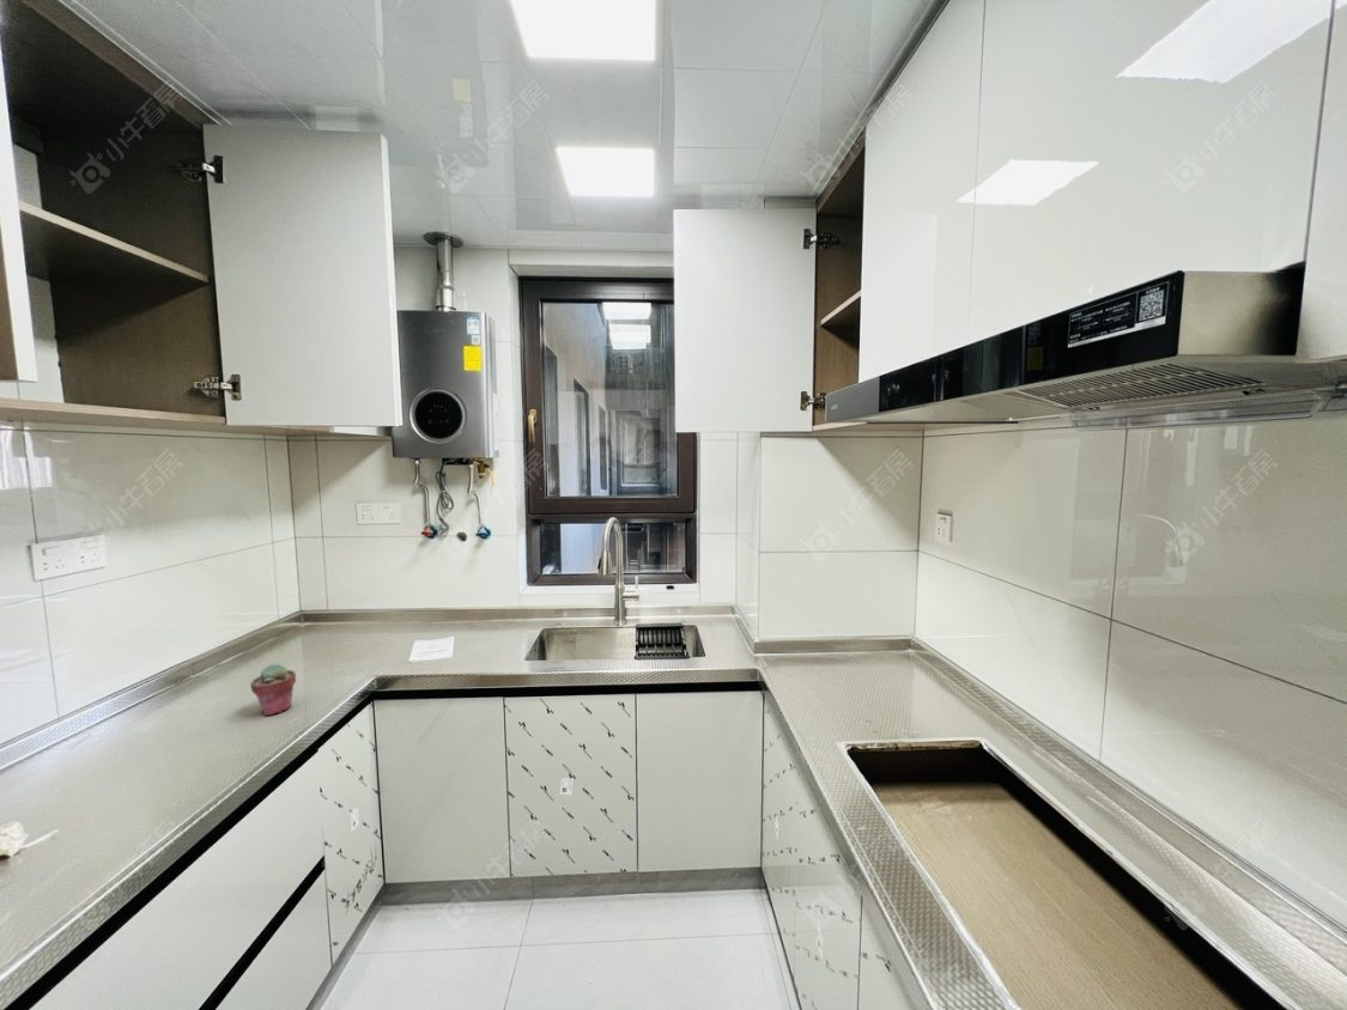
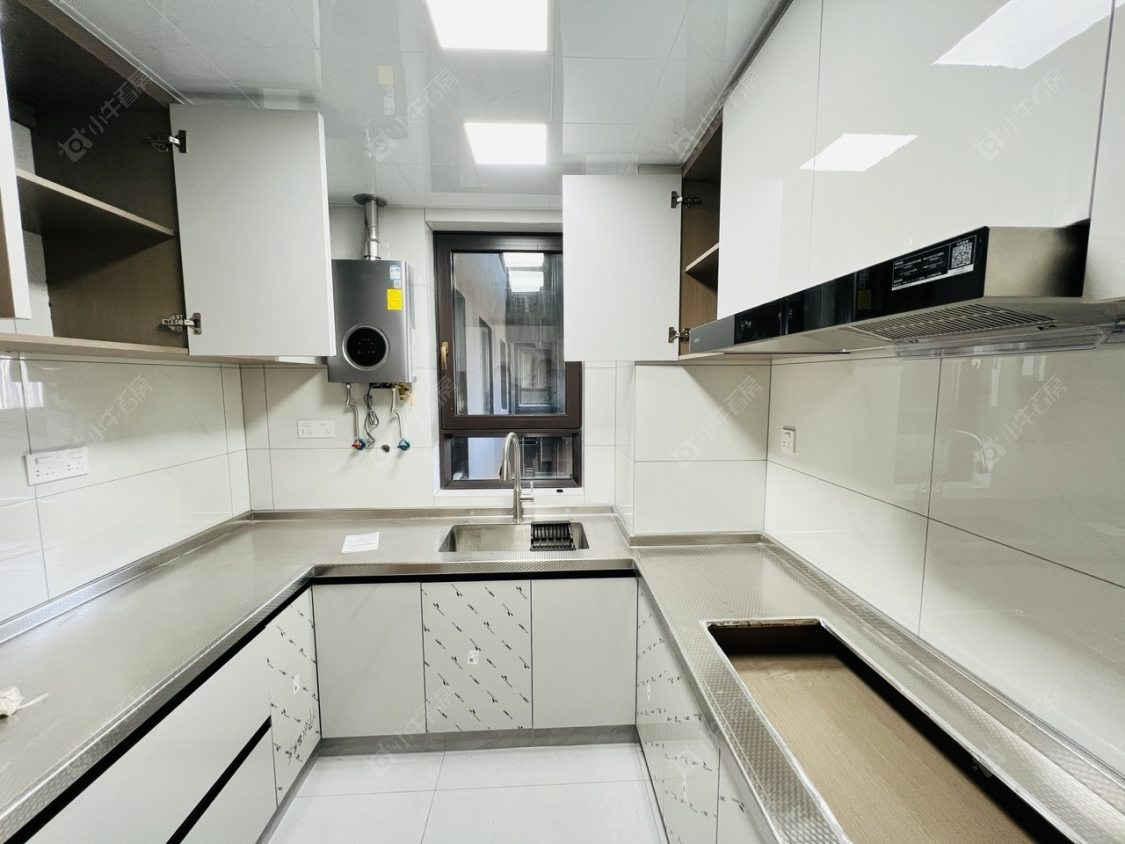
- potted succulent [249,663,297,717]
